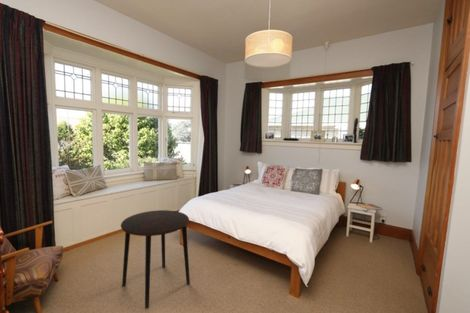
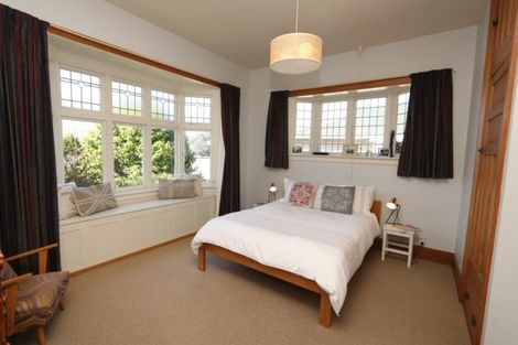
- side table [120,209,191,310]
